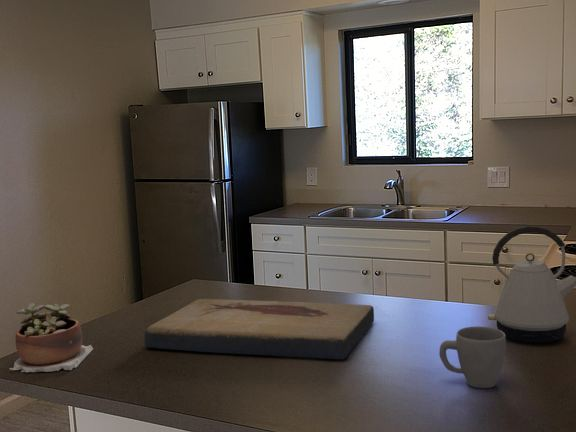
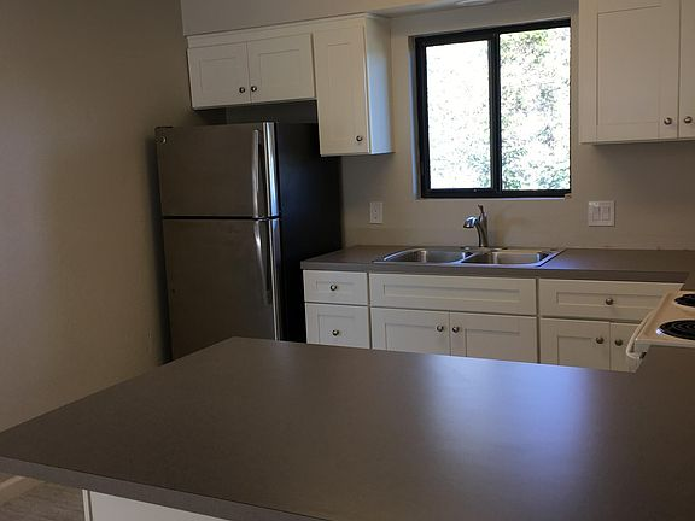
- succulent plant [9,302,94,373]
- mug [438,326,507,389]
- fish fossil [143,298,375,360]
- kettle [487,225,576,344]
